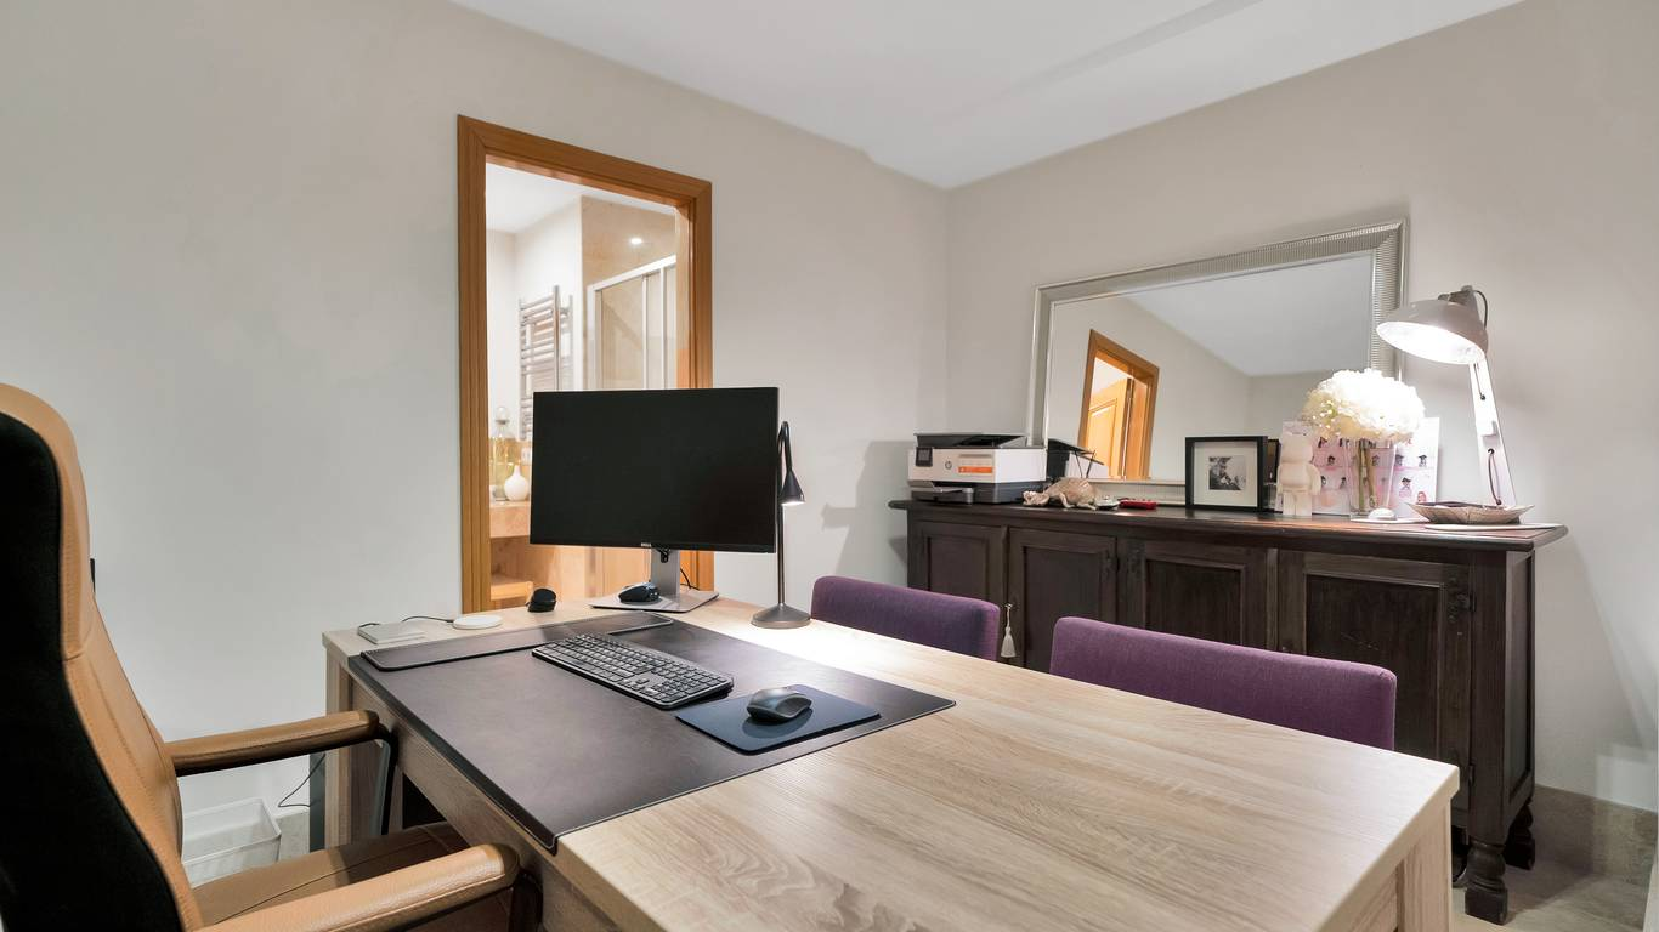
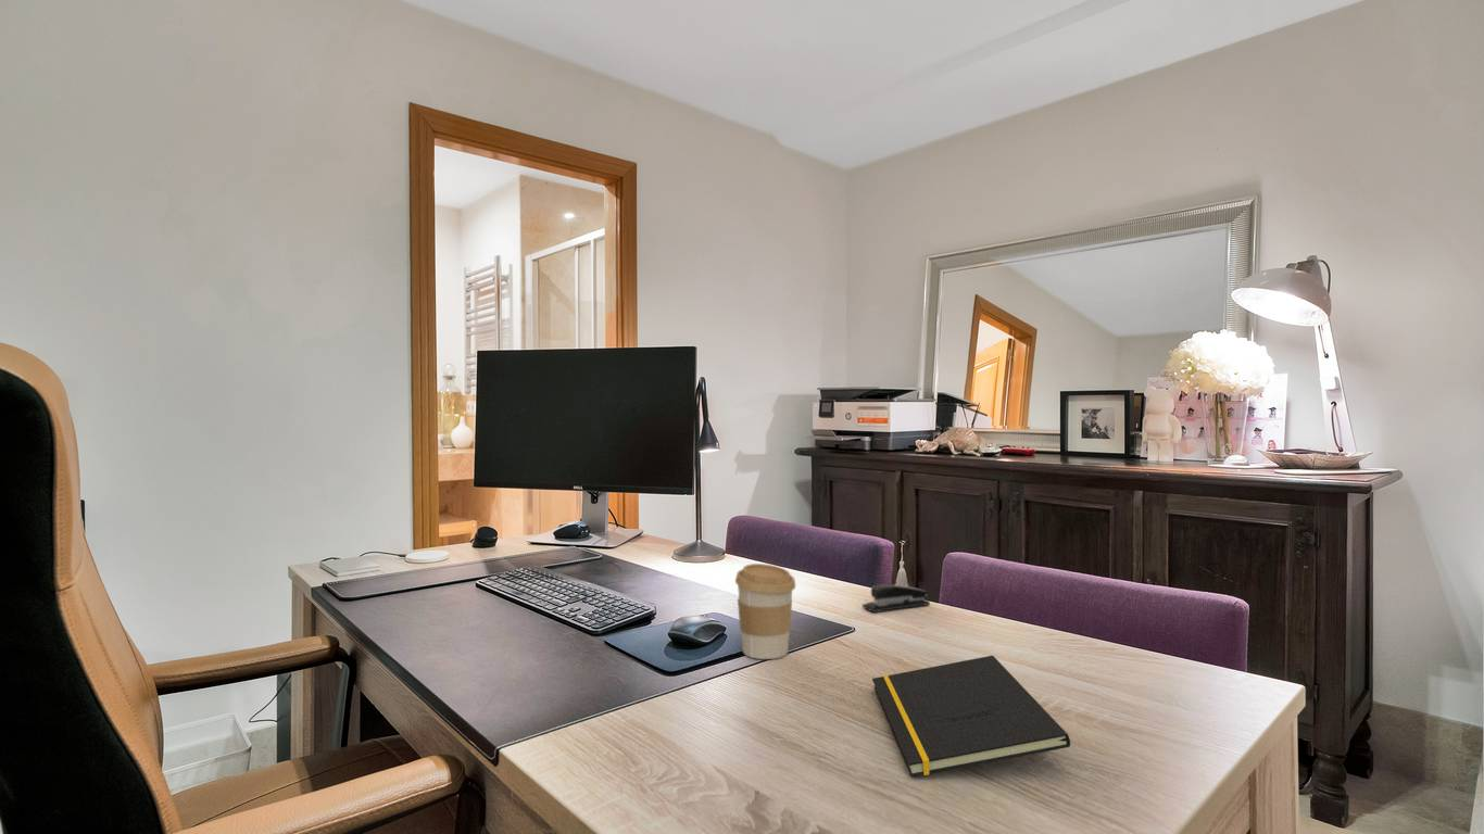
+ coffee cup [734,563,796,660]
+ stapler [862,583,931,614]
+ notepad [871,655,1071,778]
